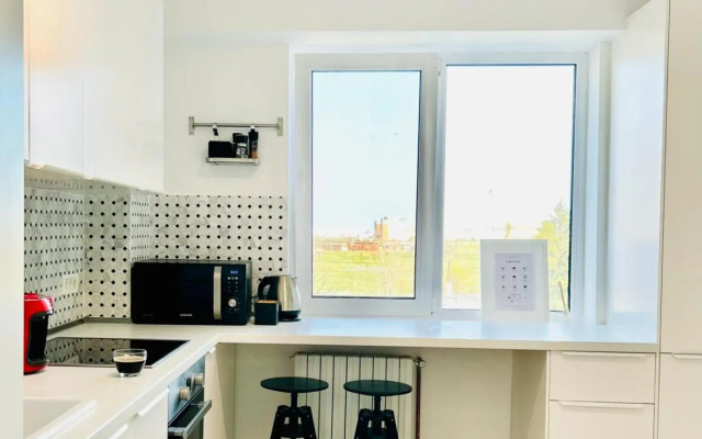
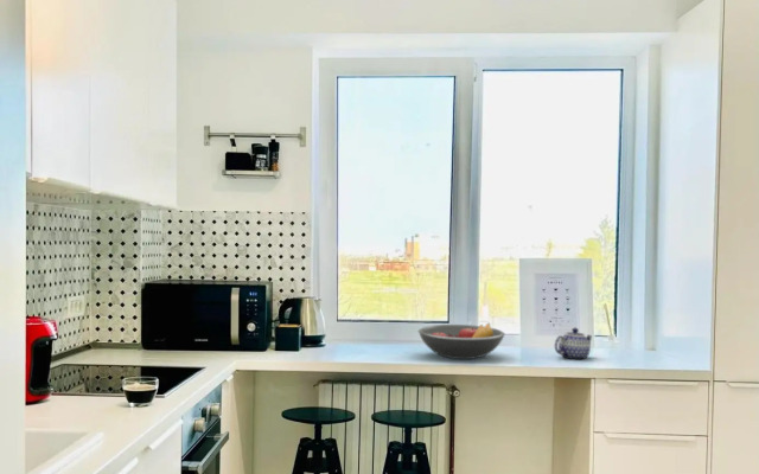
+ teapot [554,327,593,360]
+ fruit bowl [417,322,506,360]
